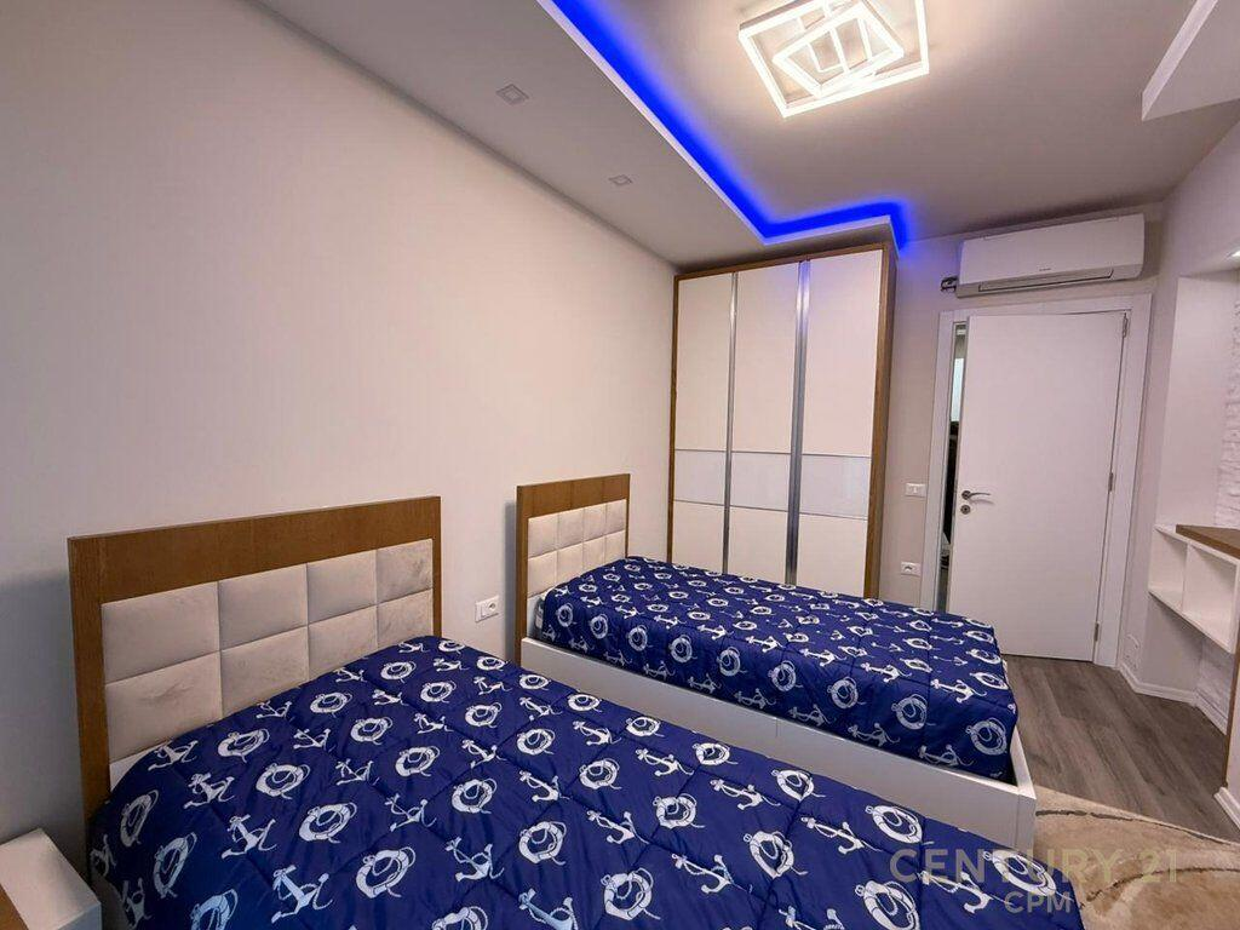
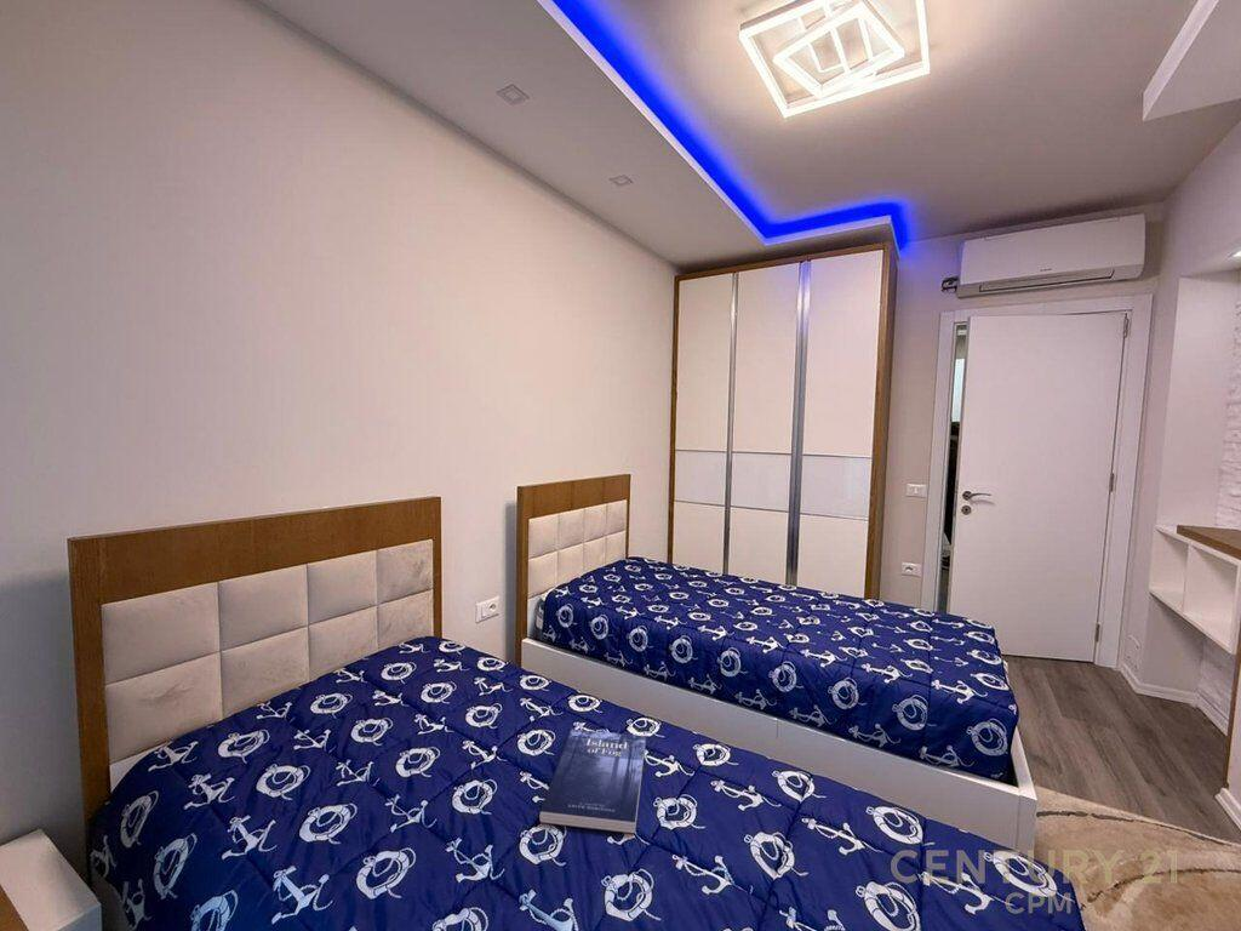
+ book [538,727,646,835]
